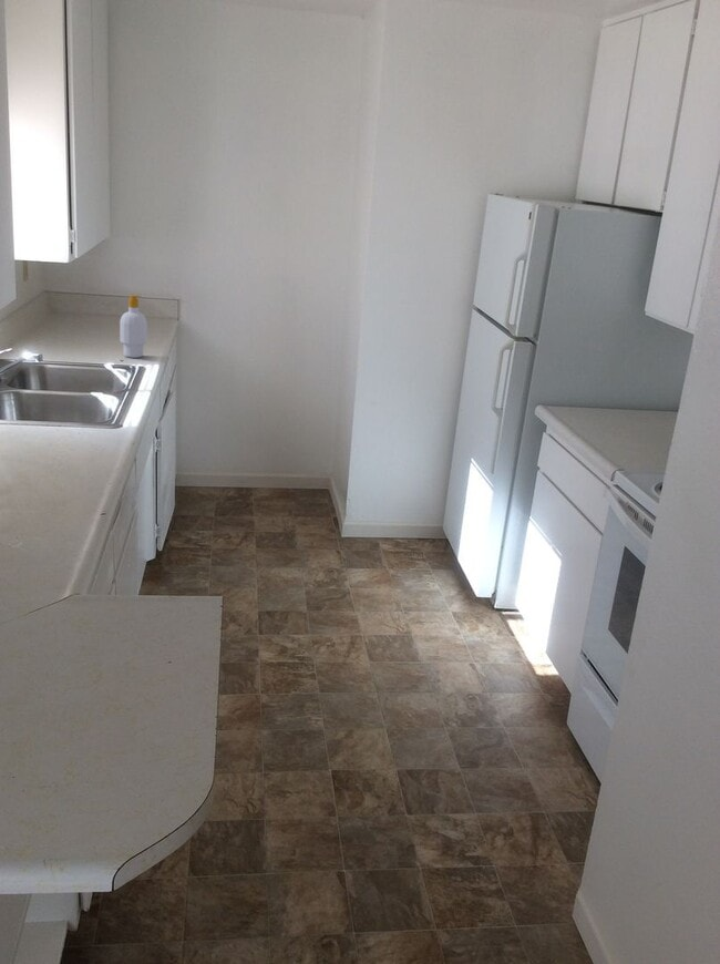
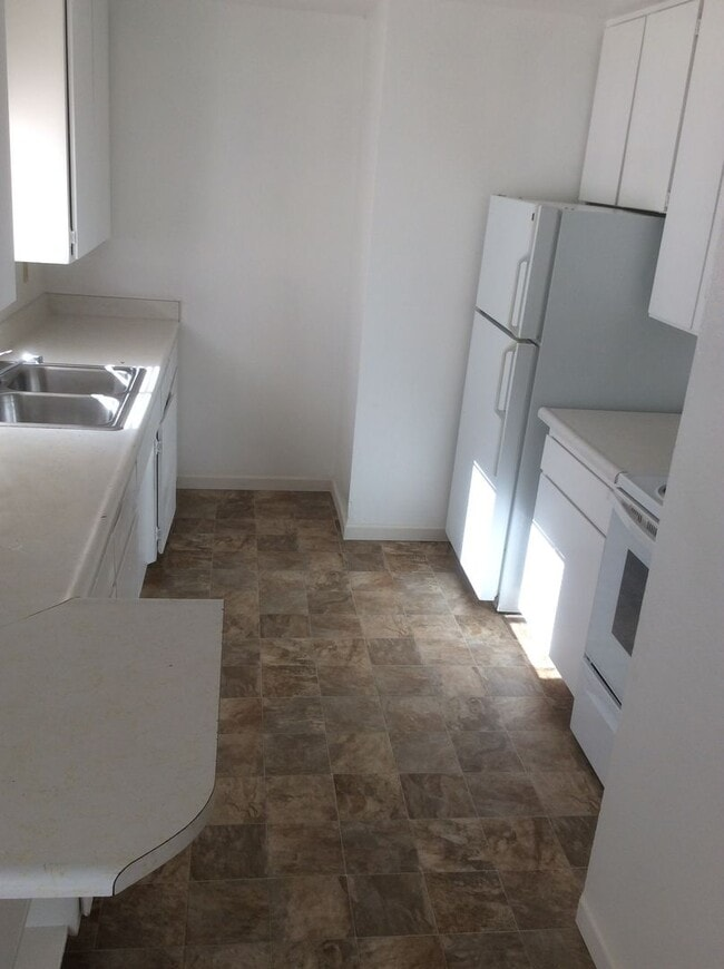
- soap bottle [119,294,148,359]
